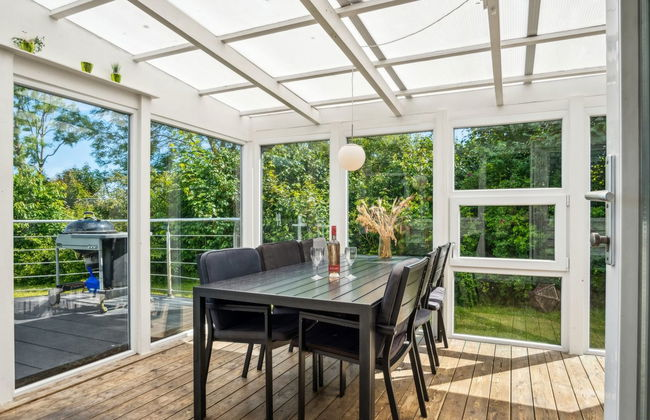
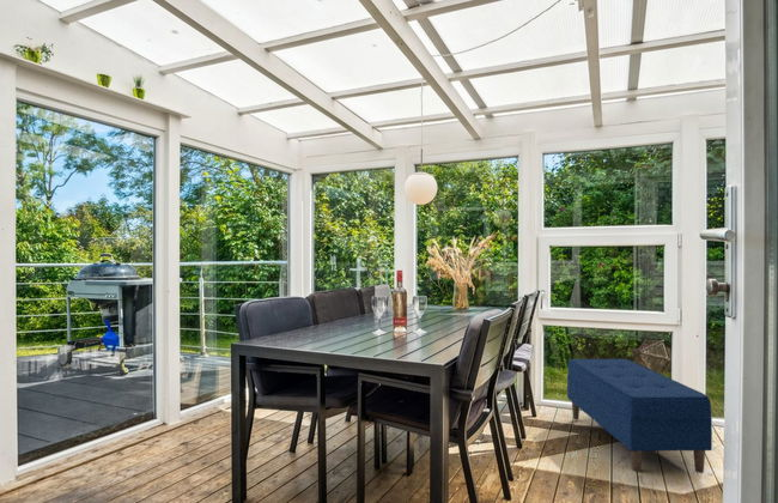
+ bench [566,358,713,474]
